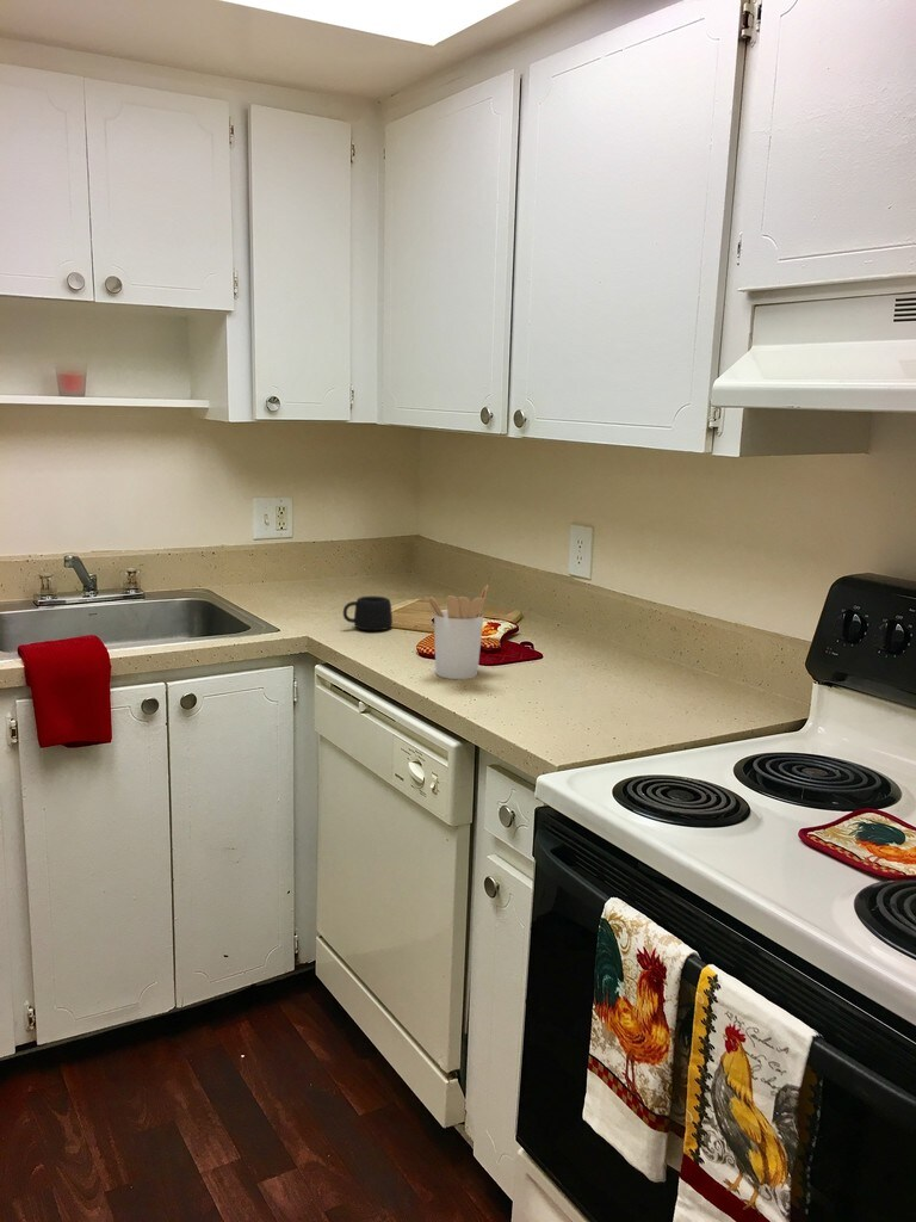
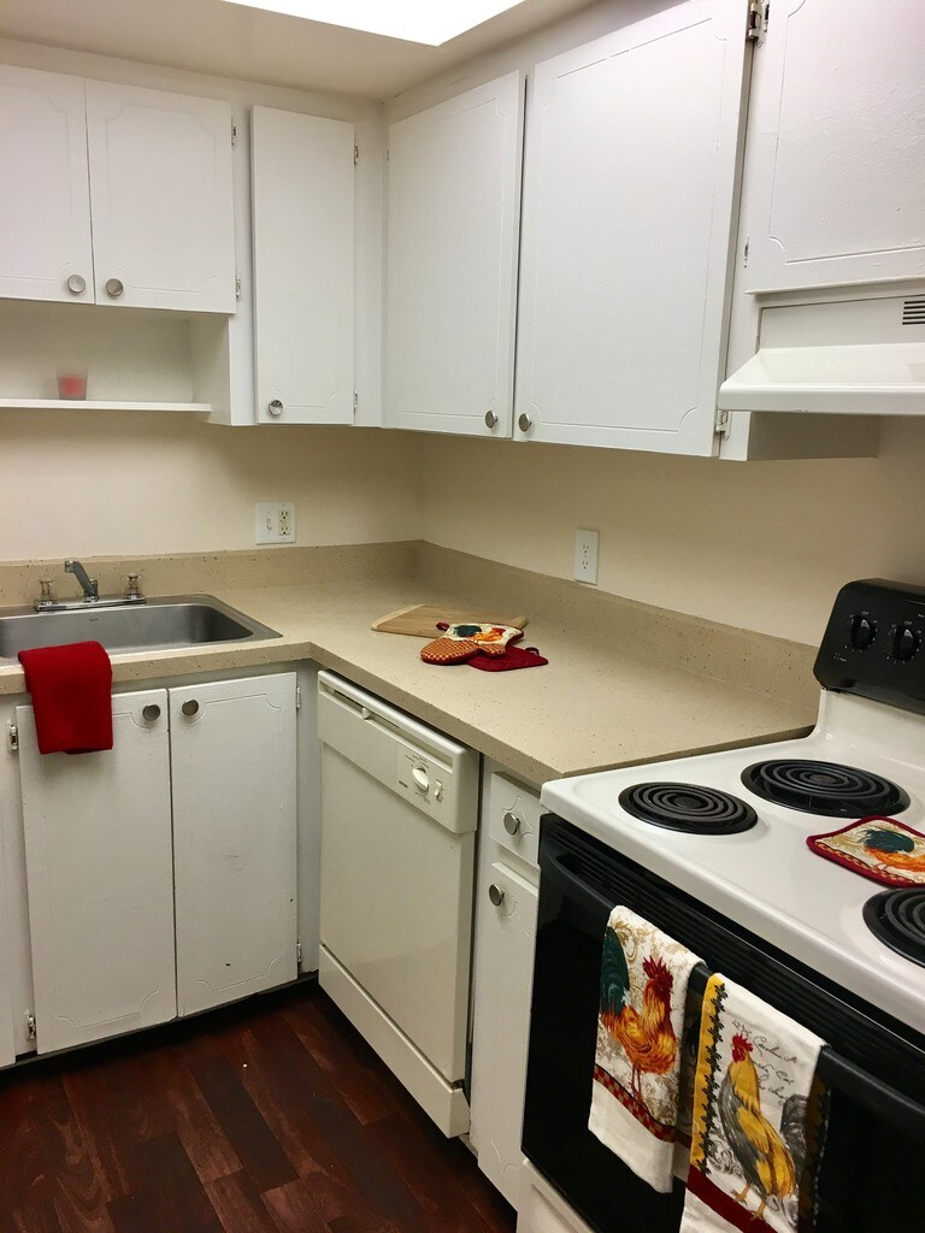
- utensil holder [425,584,489,680]
- mug [342,595,394,631]
